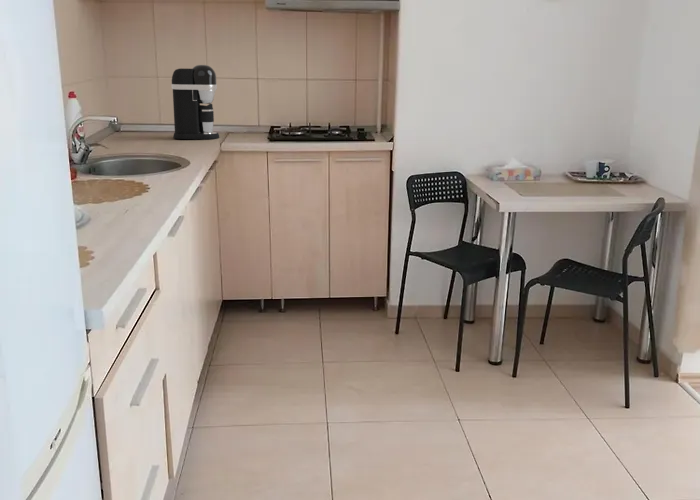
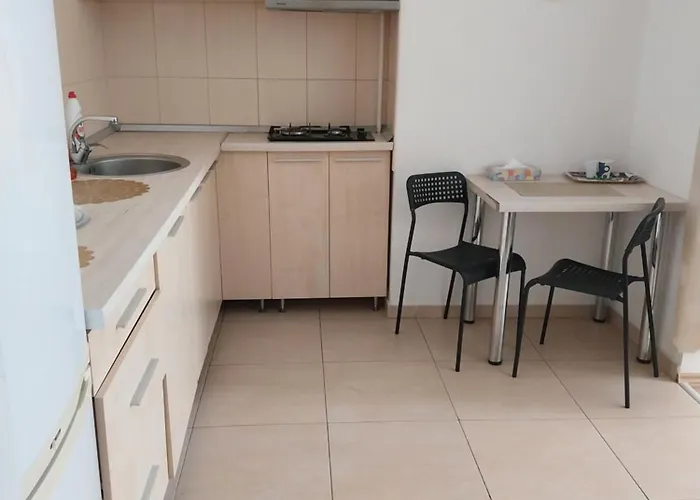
- coffee maker [170,64,220,140]
